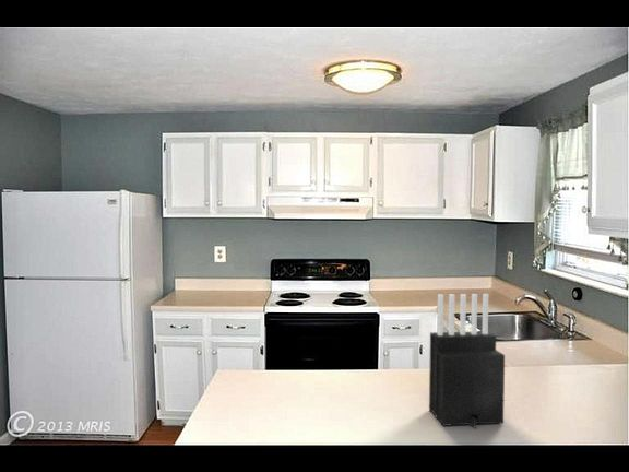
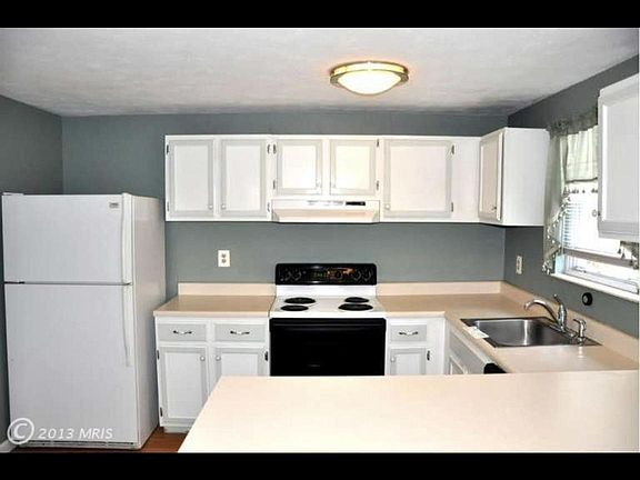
- knife block [428,293,506,429]
